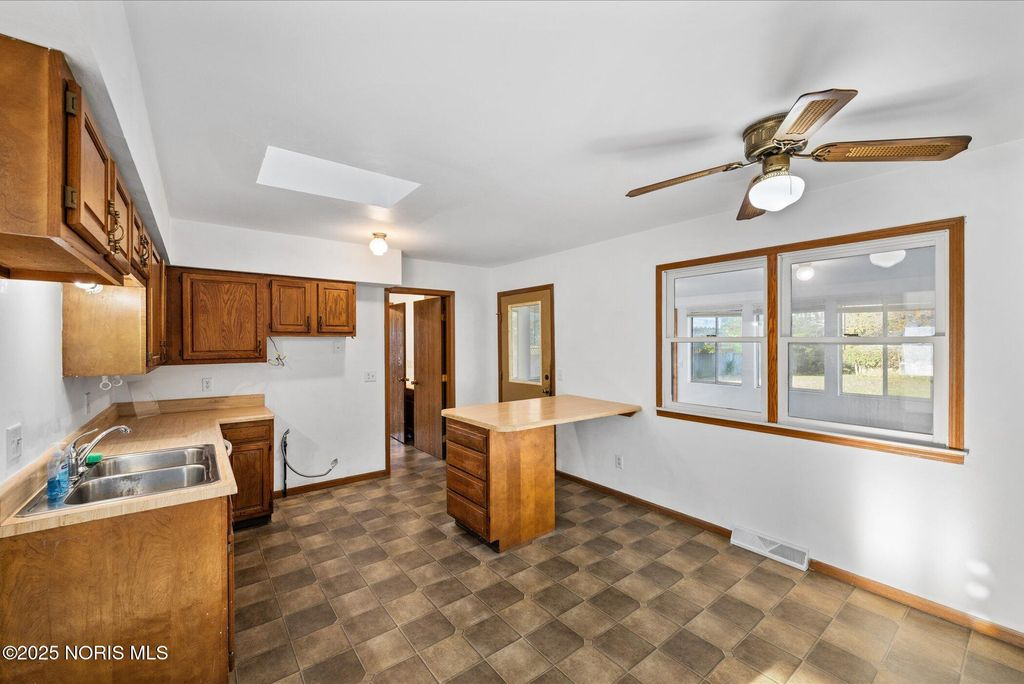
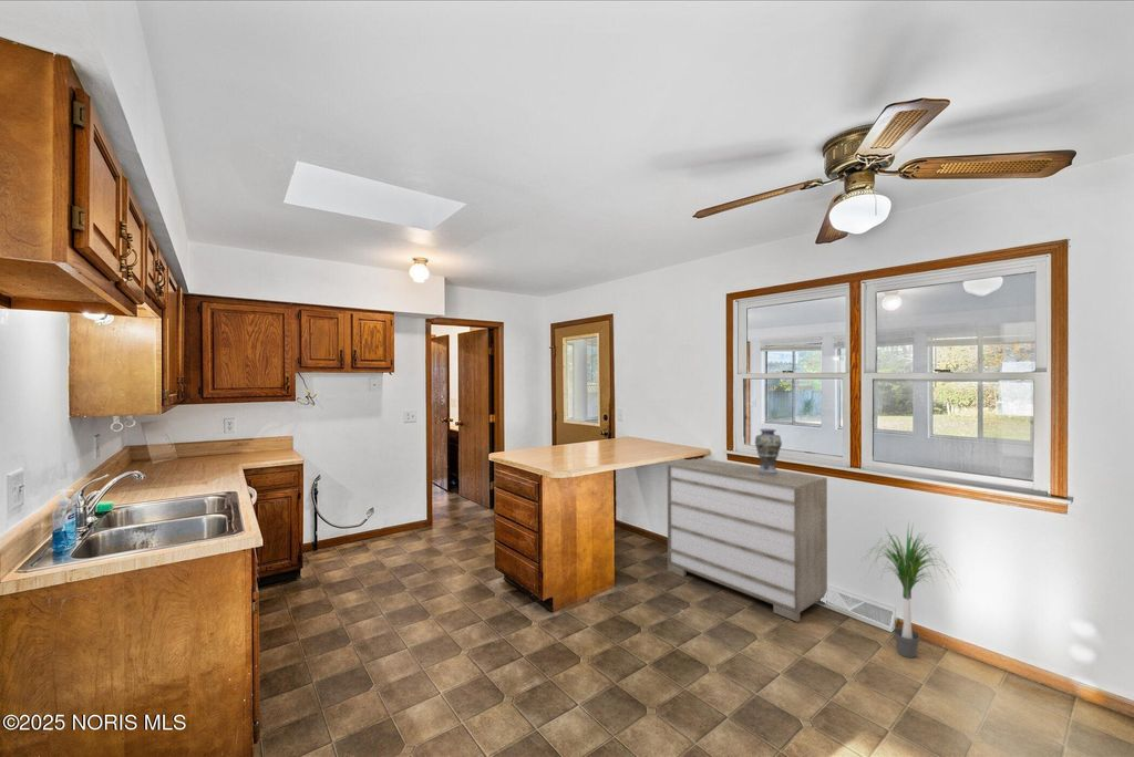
+ vase [754,427,783,475]
+ potted plant [857,520,962,659]
+ dresser [666,457,828,623]
